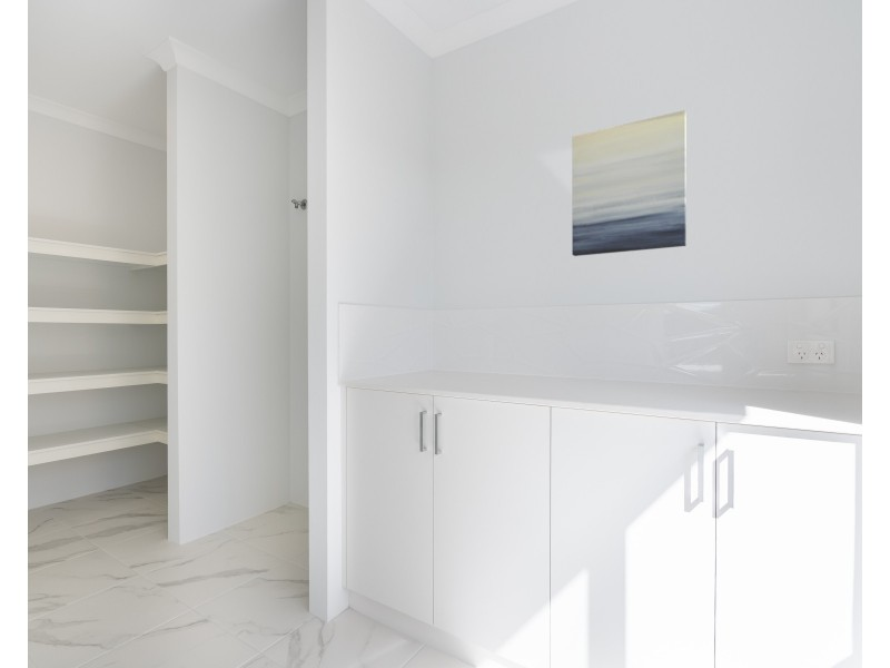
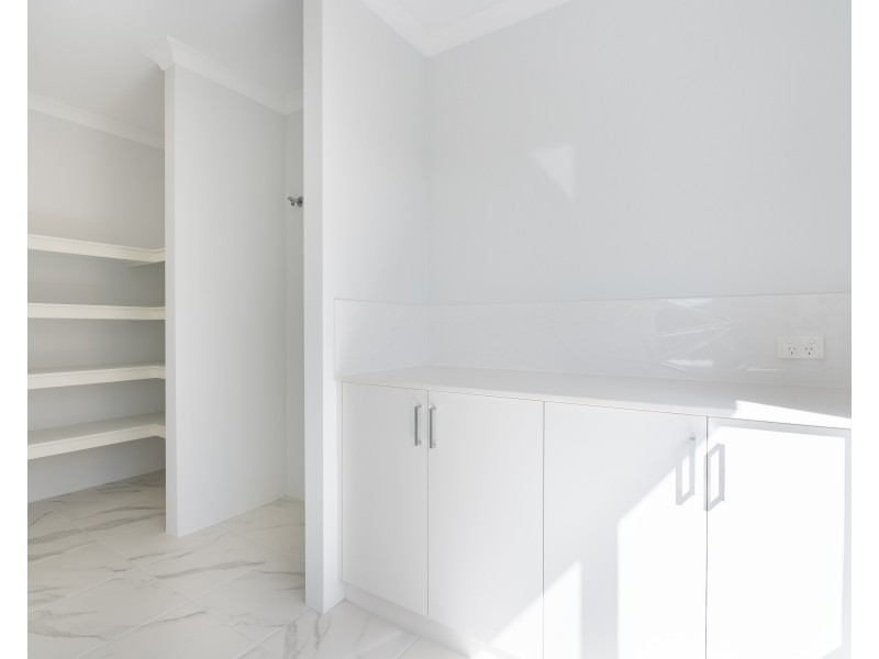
- wall art [571,109,688,257]
